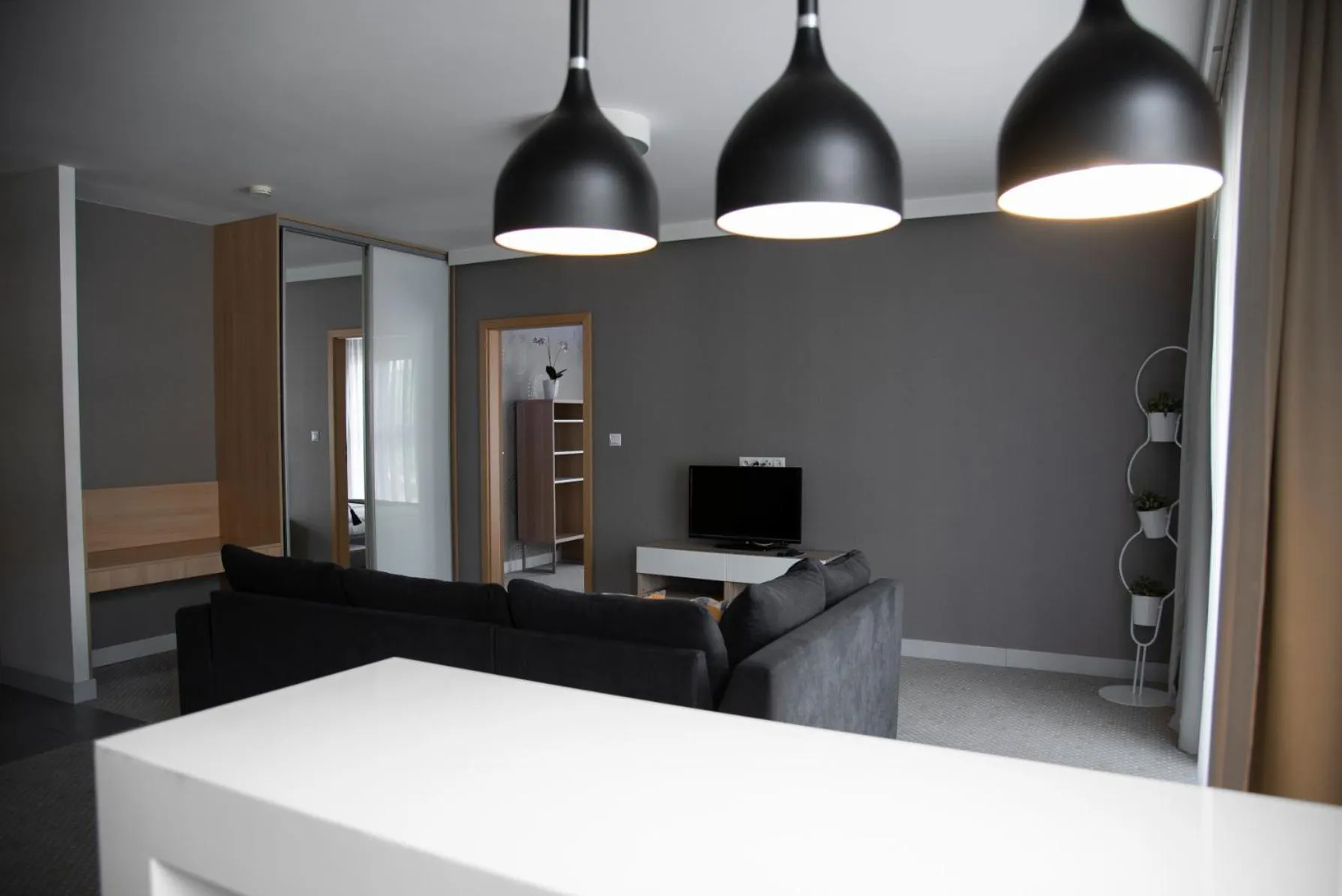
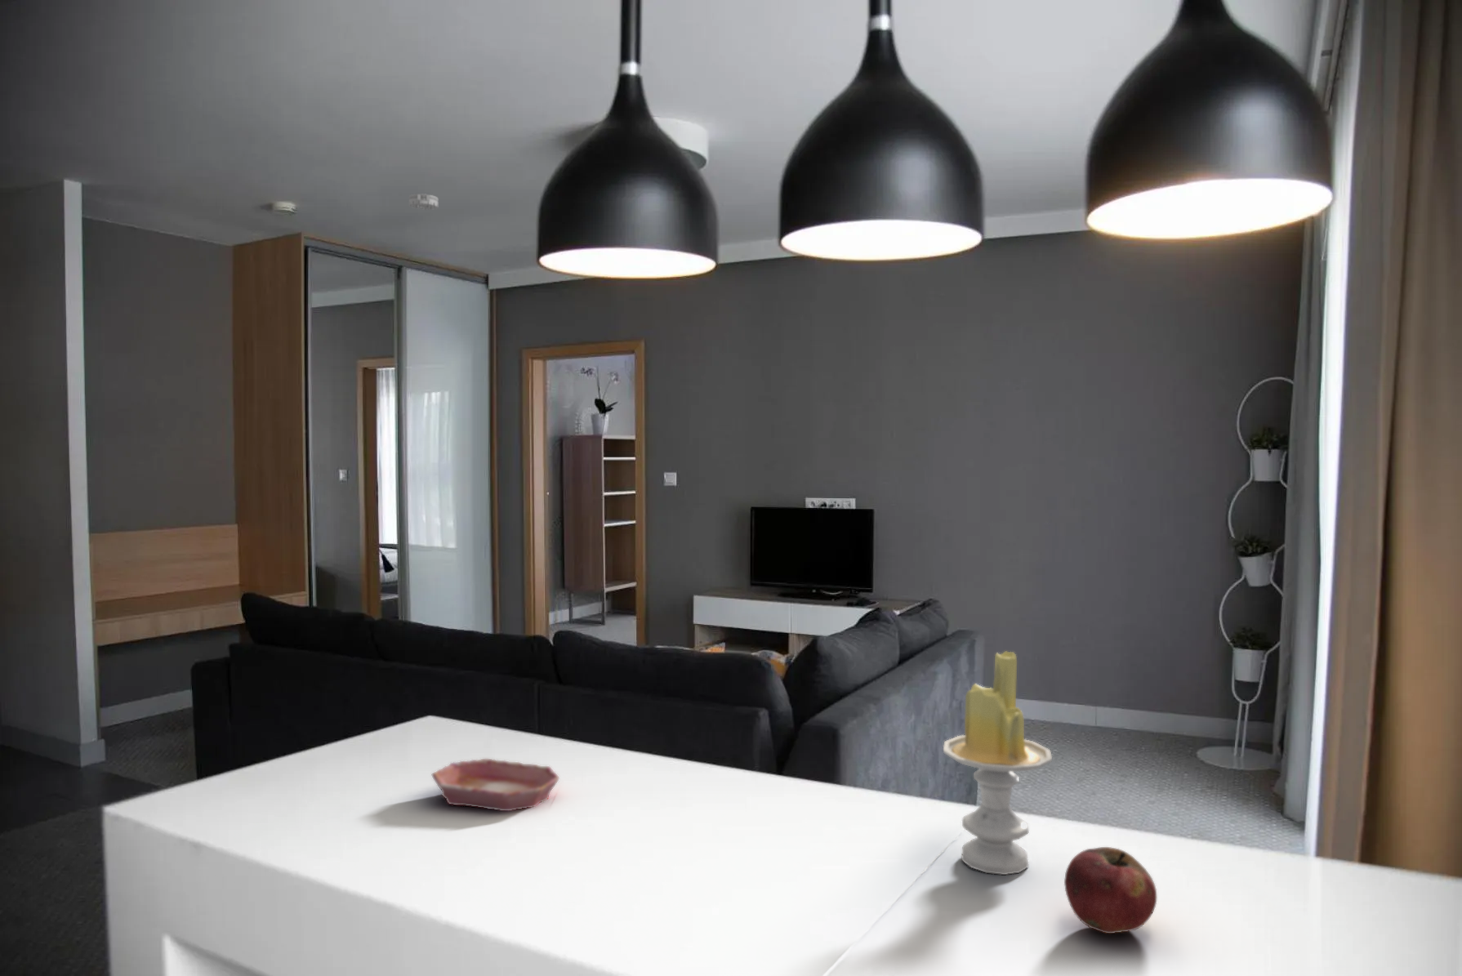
+ bowl [431,758,560,812]
+ candle [942,650,1052,876]
+ smoke detector [409,193,439,210]
+ fruit [1063,846,1157,935]
